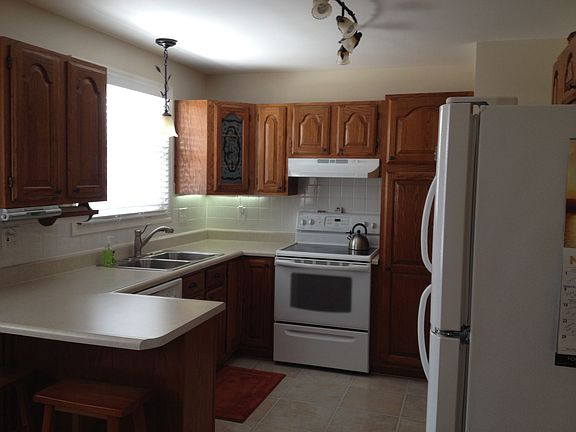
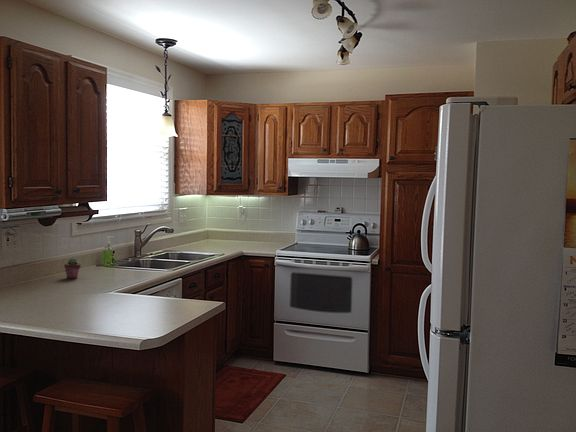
+ potted succulent [63,257,82,280]
